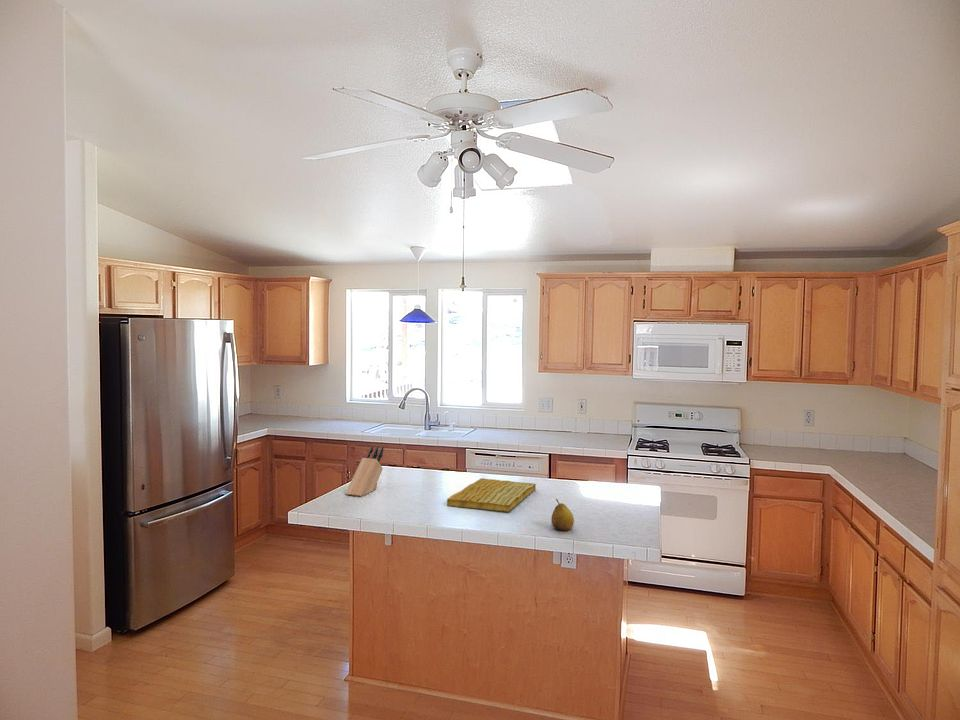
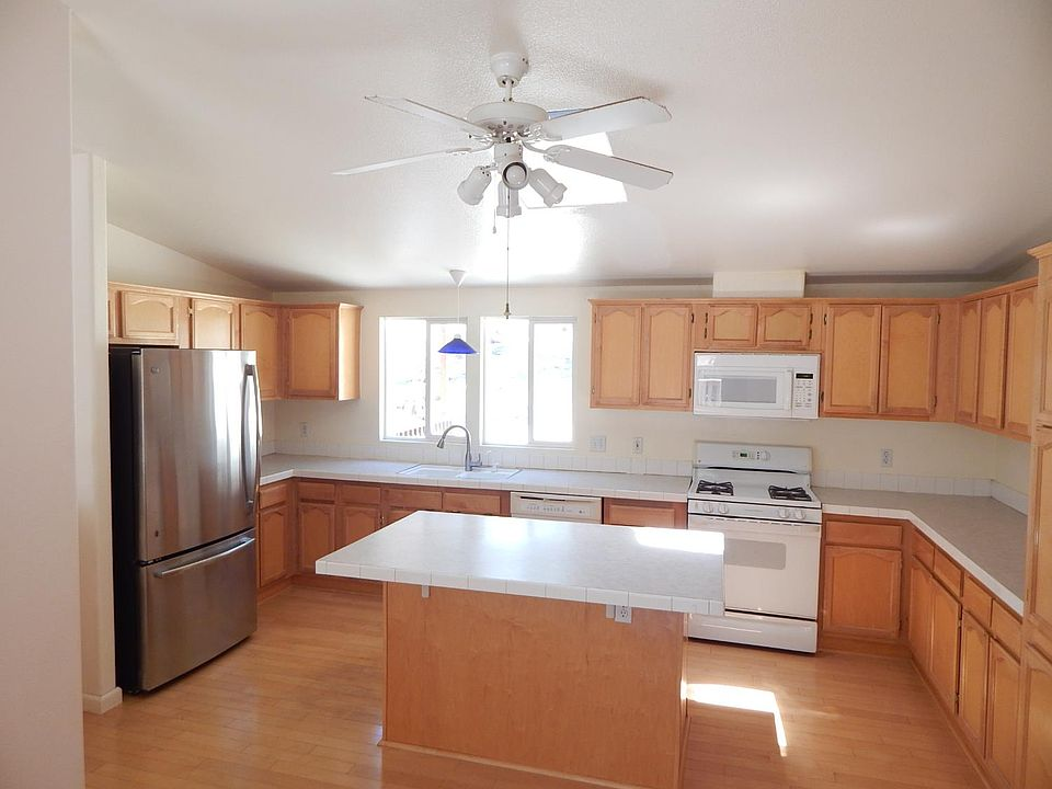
- cutting board [446,478,537,513]
- fruit [551,498,575,532]
- knife block [344,445,384,497]
